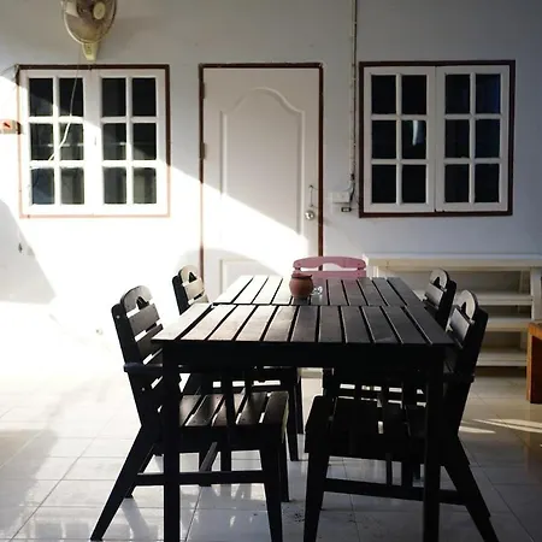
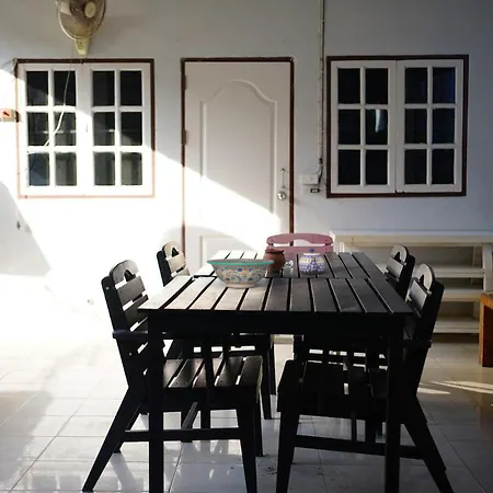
+ decorative bowl [206,257,275,289]
+ teapot [298,246,325,275]
